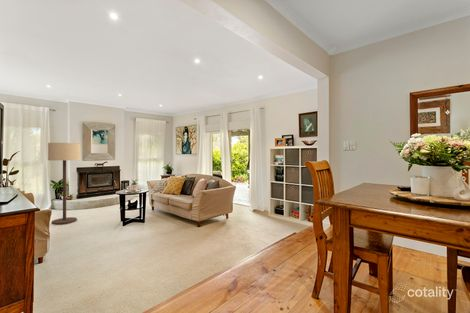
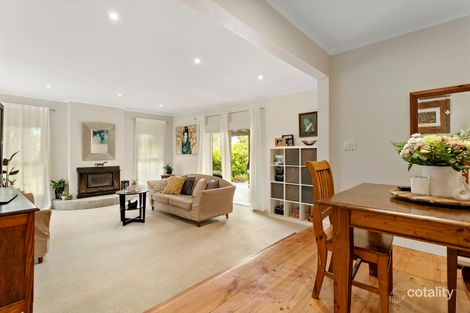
- floor lamp [47,142,81,226]
